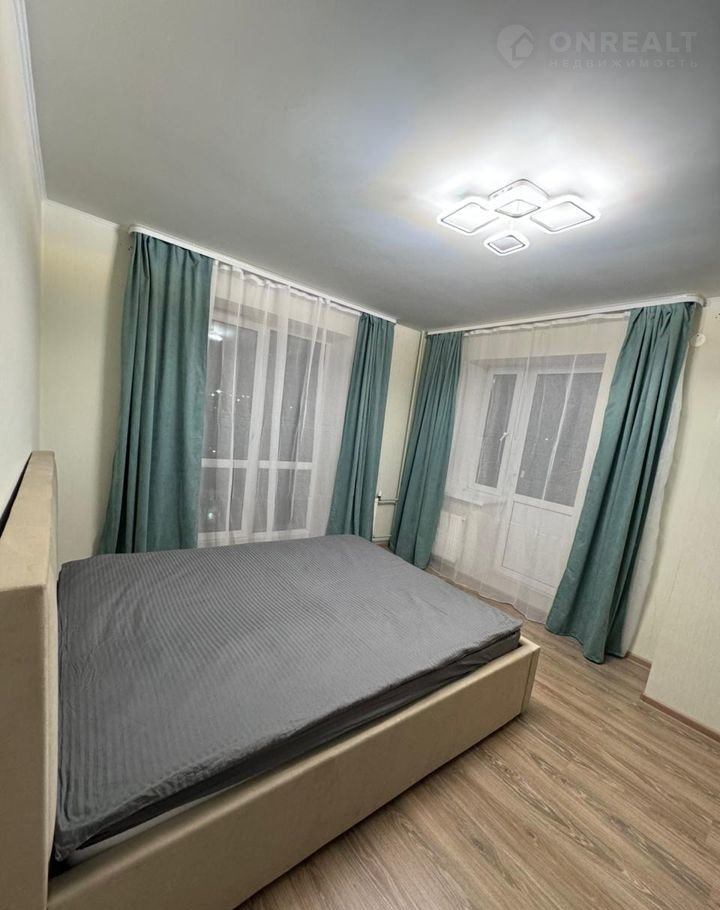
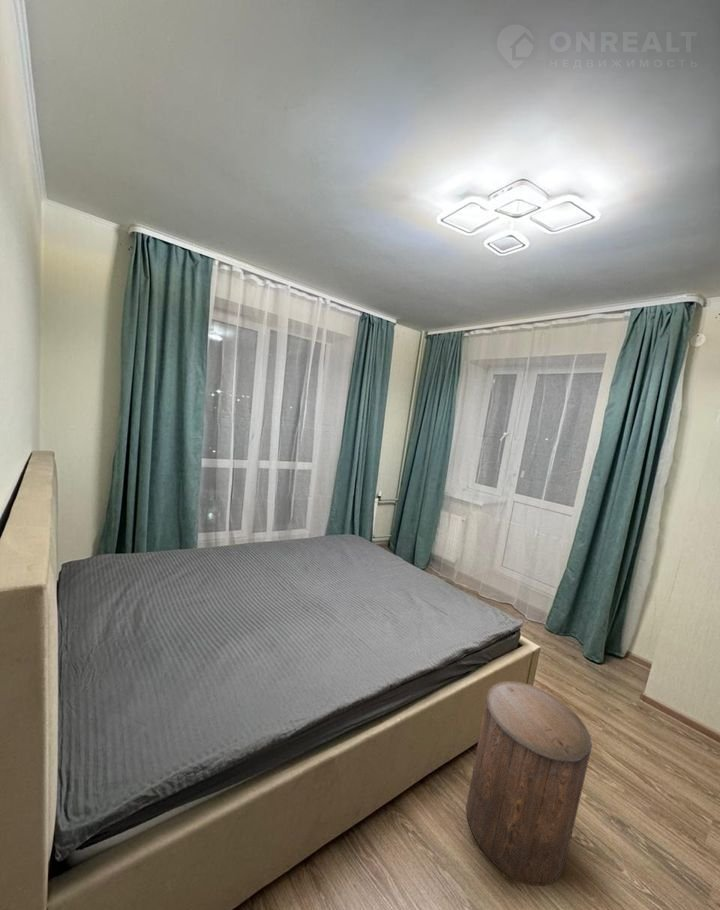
+ stool [465,680,593,887]
